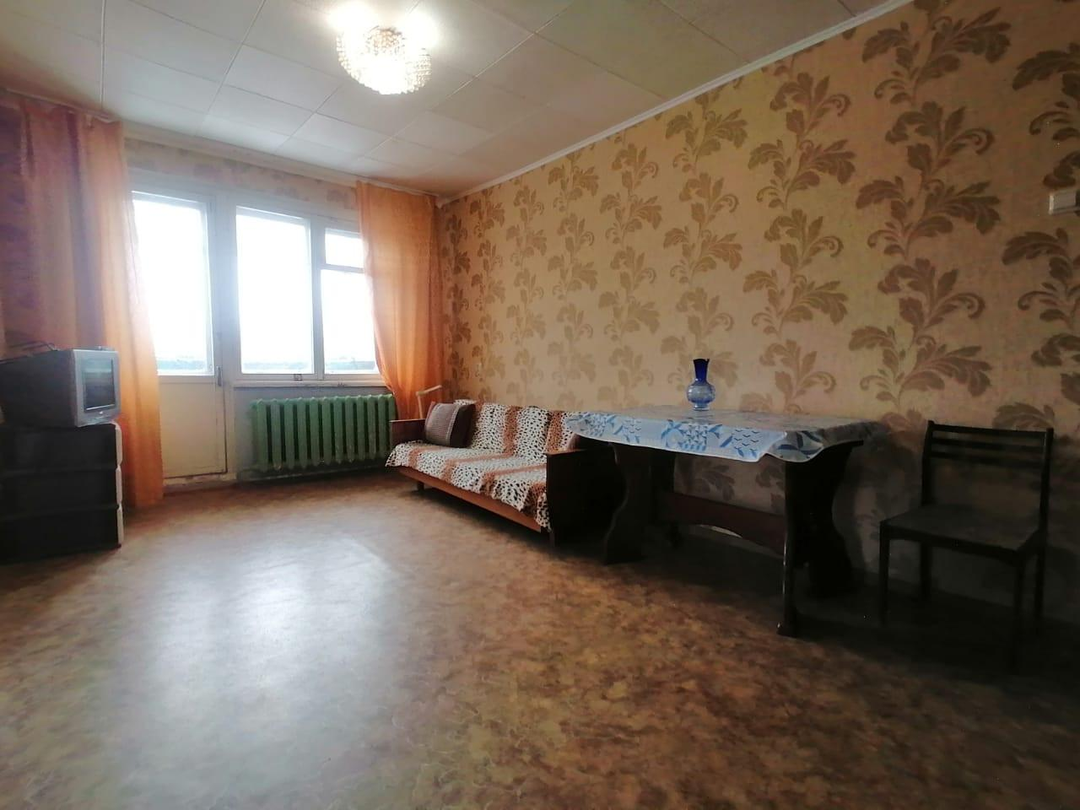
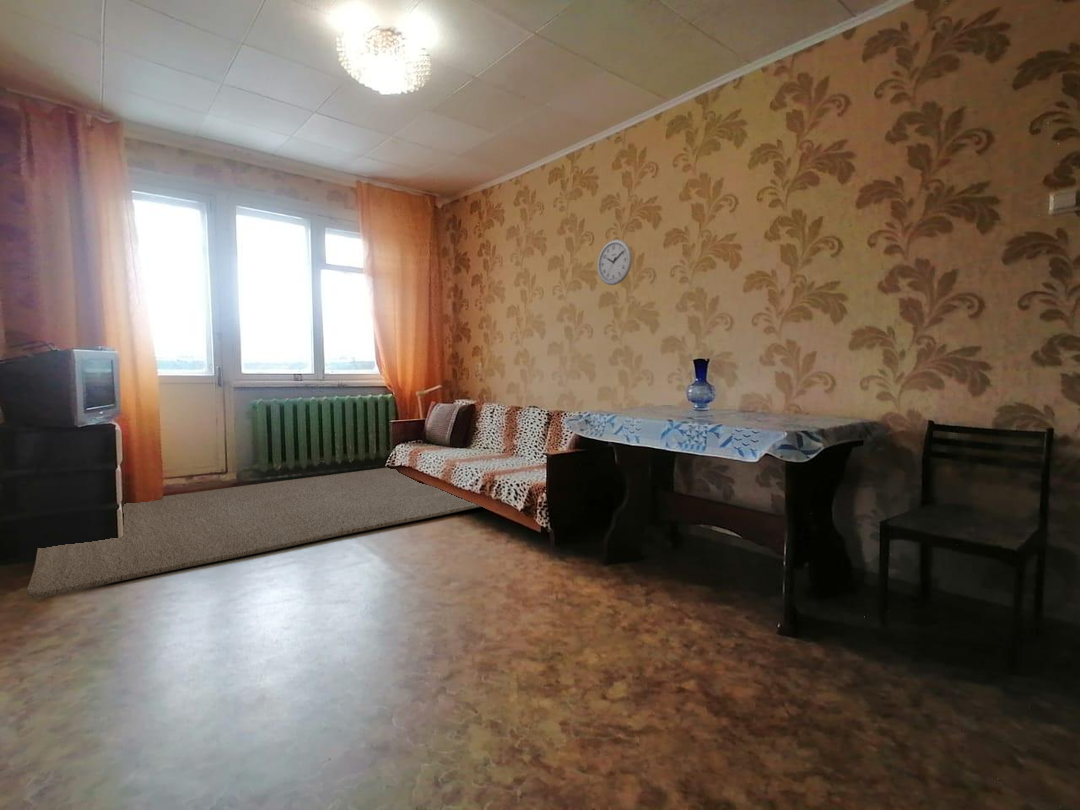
+ rug [26,467,483,599]
+ wall clock [596,238,633,286]
